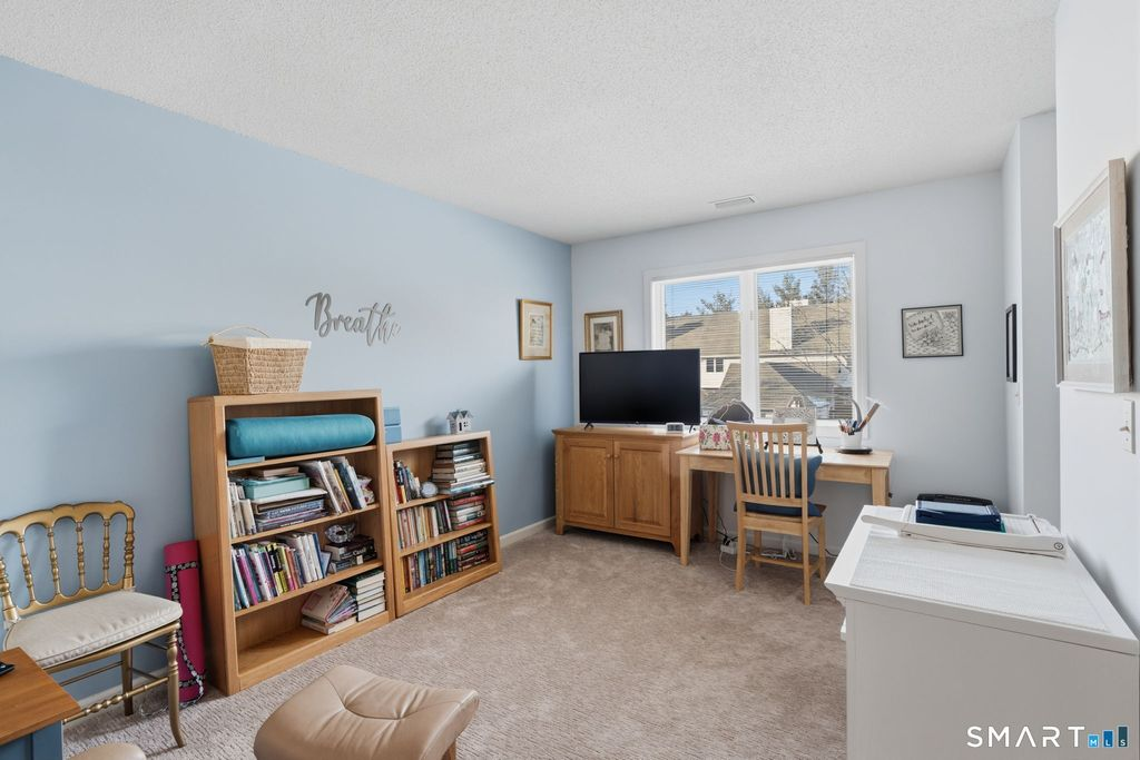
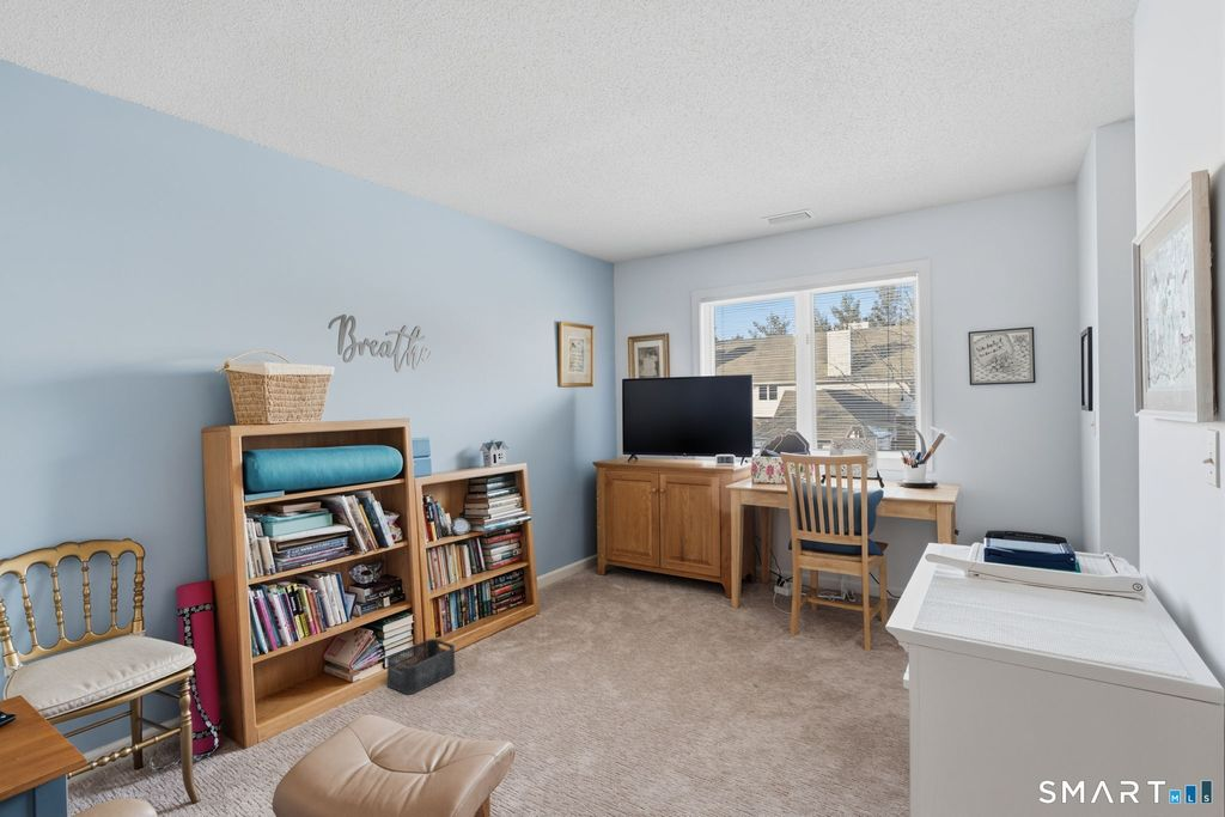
+ storage bin [385,638,456,695]
